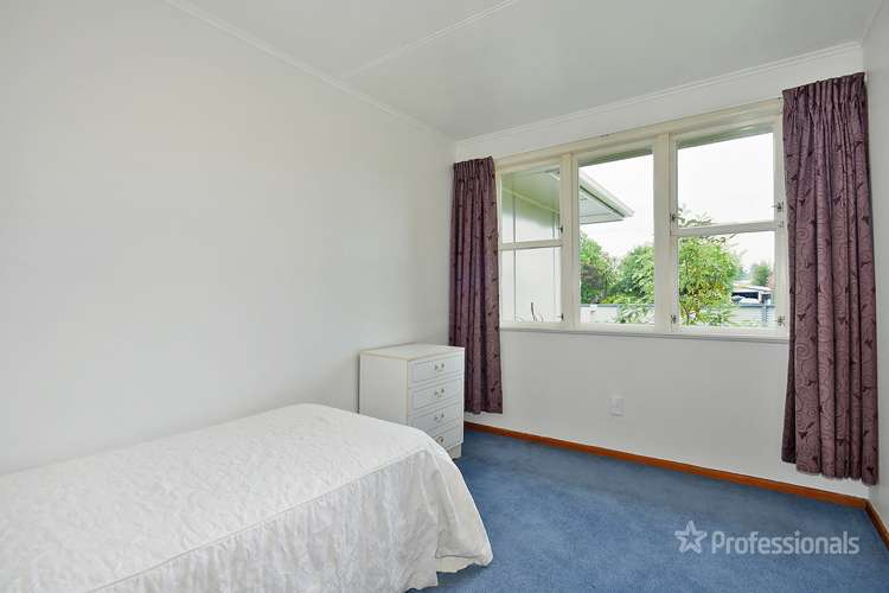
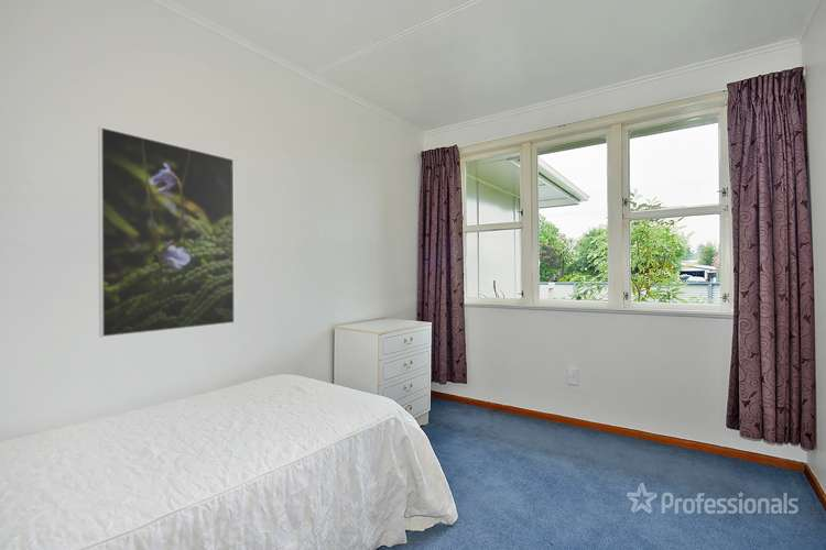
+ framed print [97,125,236,339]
